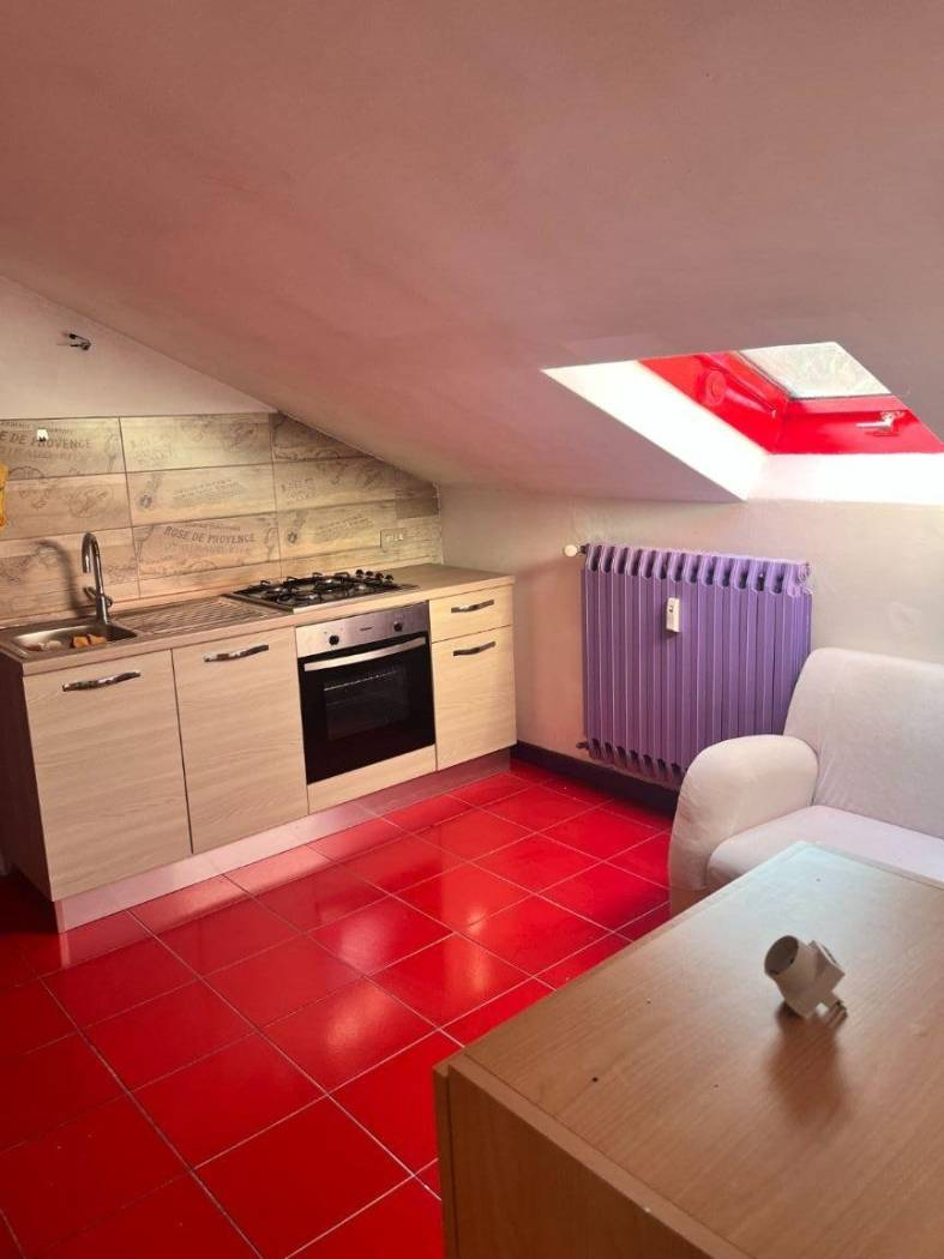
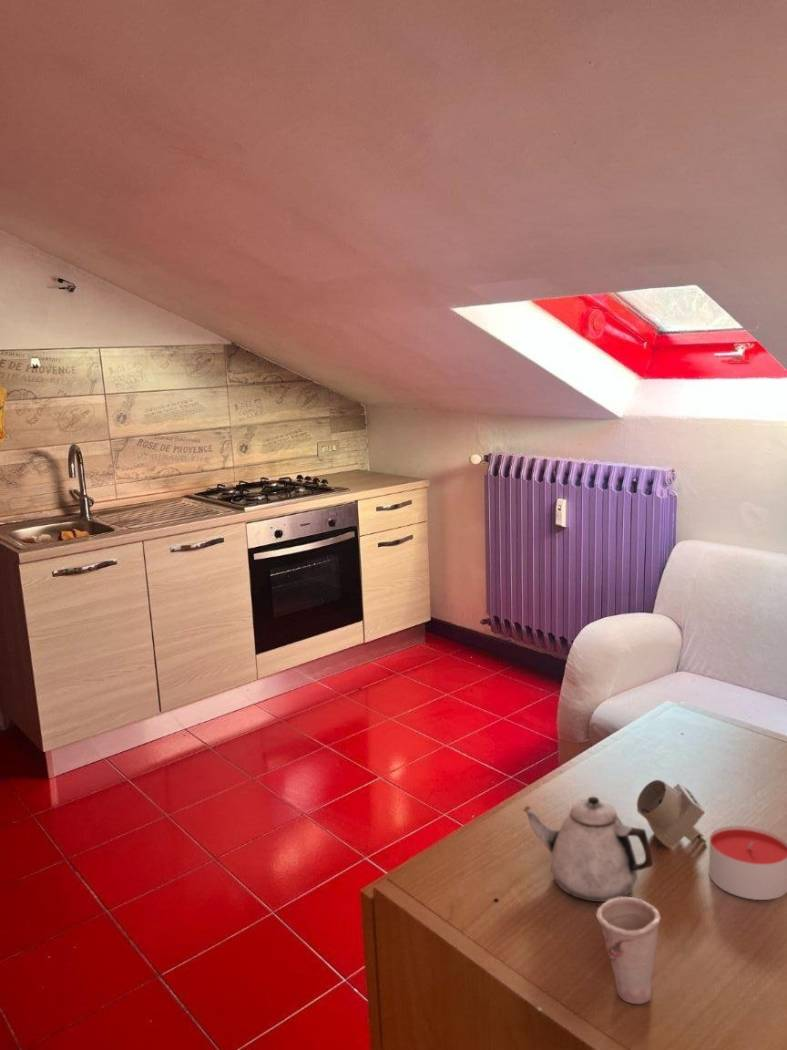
+ teapot [522,796,654,903]
+ candle [708,825,787,901]
+ cup [595,896,661,1005]
